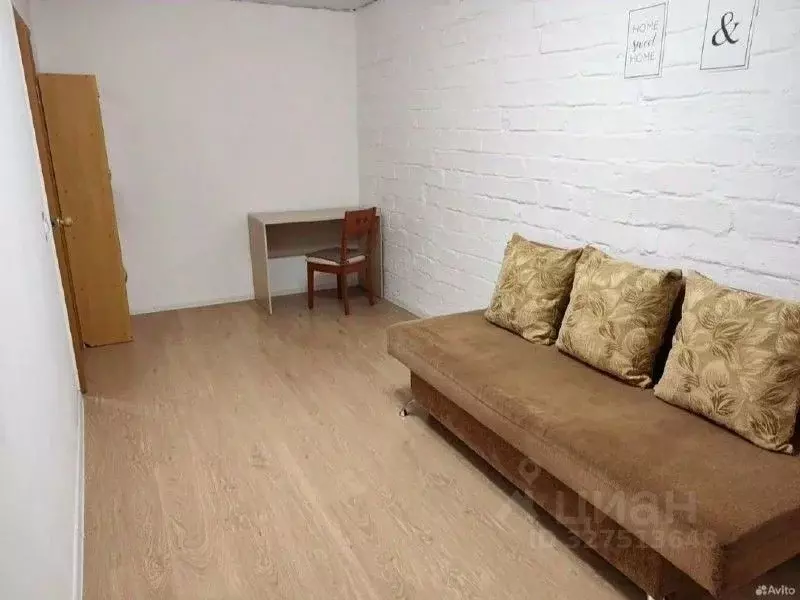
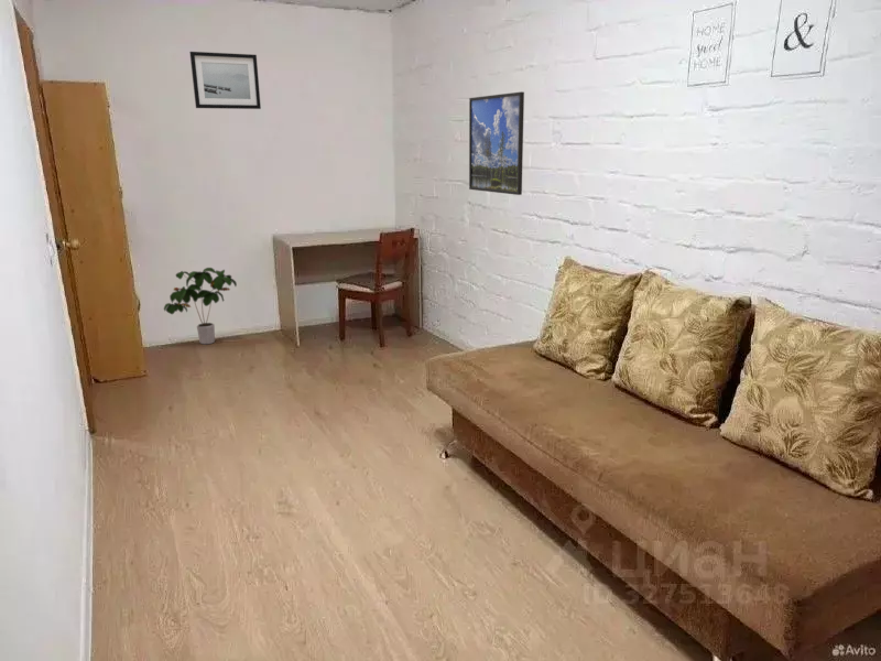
+ potted plant [163,267,238,345]
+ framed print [468,90,525,196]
+ wall art [188,51,262,110]
